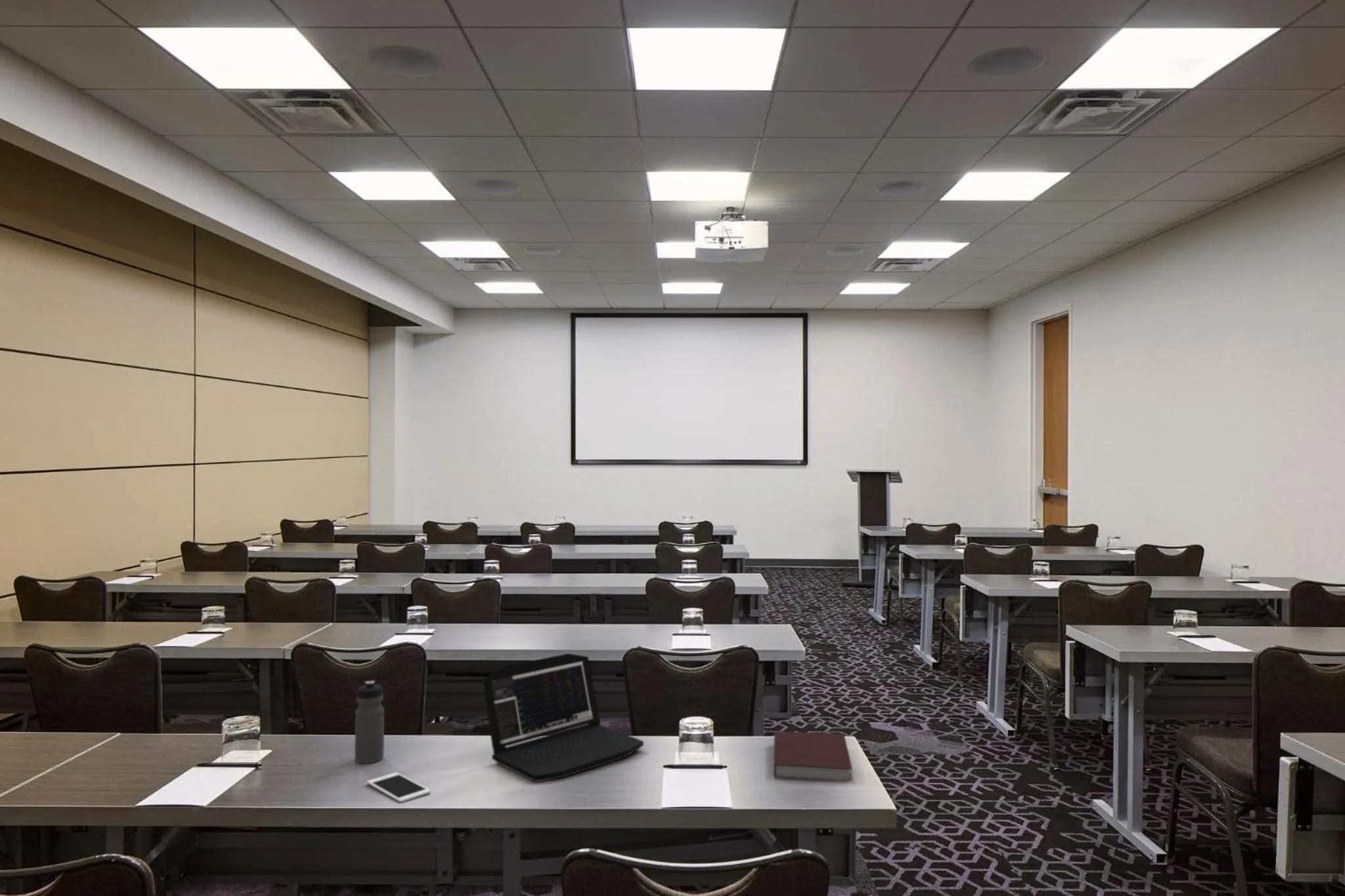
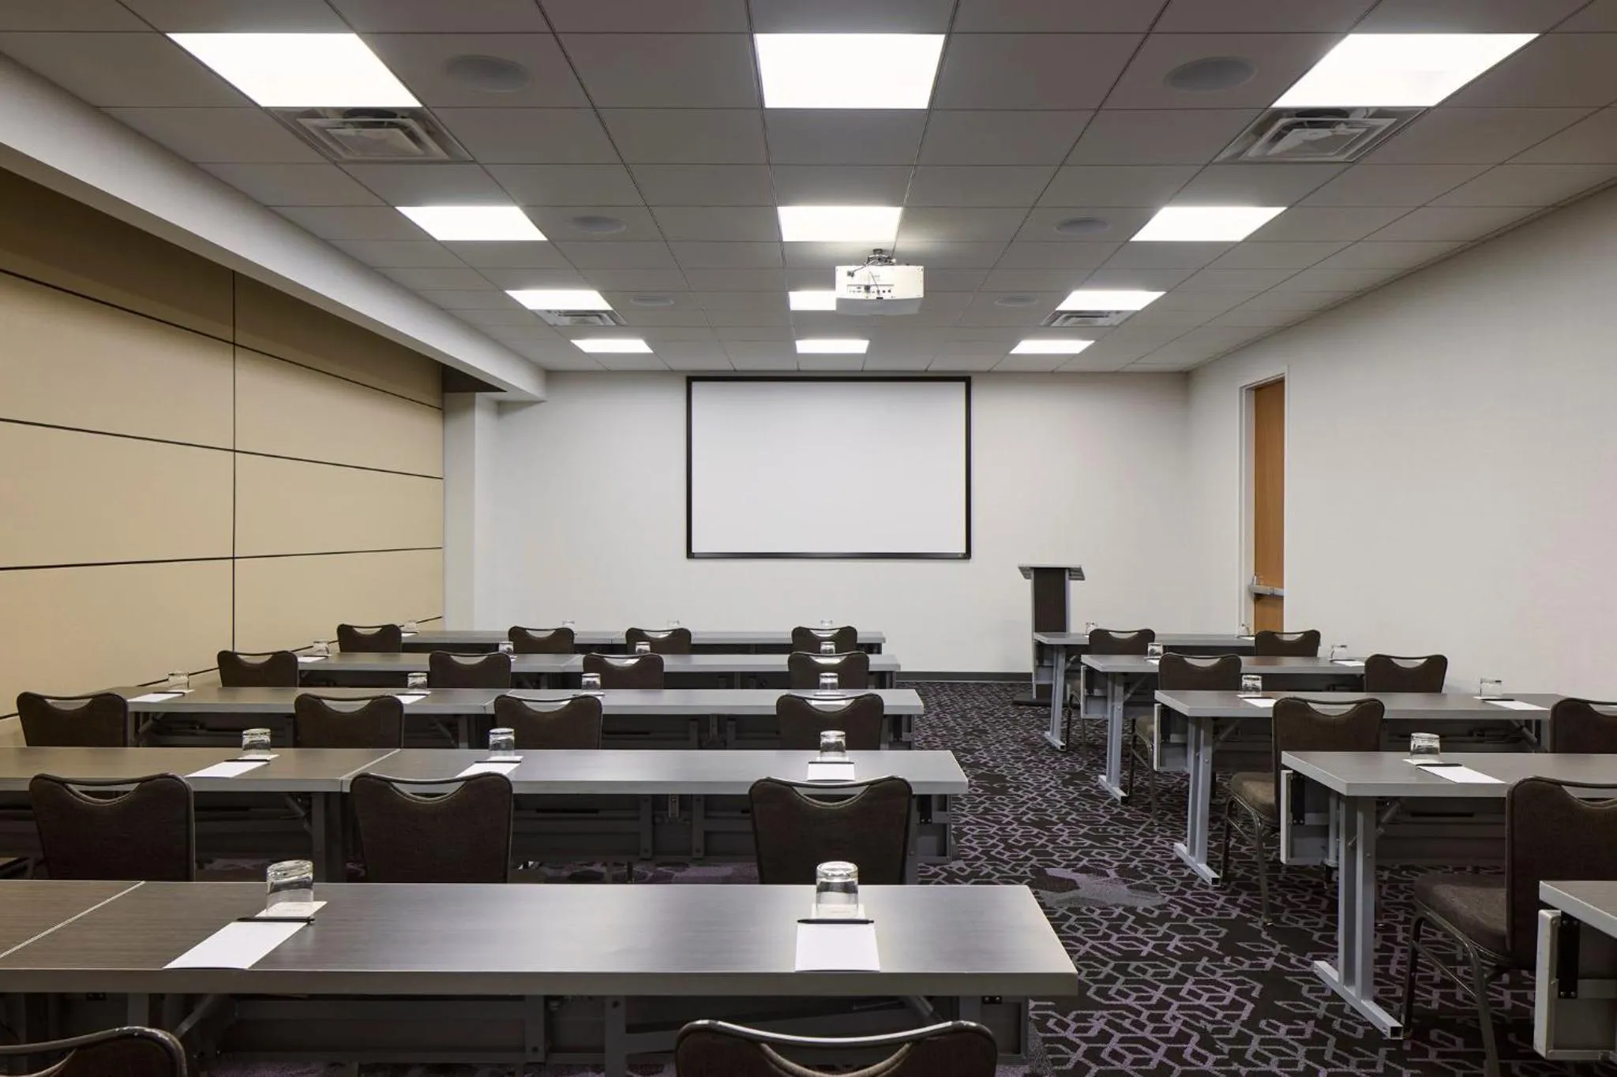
- water bottle [354,680,385,764]
- cell phone [366,772,431,803]
- laptop [481,652,644,782]
- notebook [773,730,853,781]
